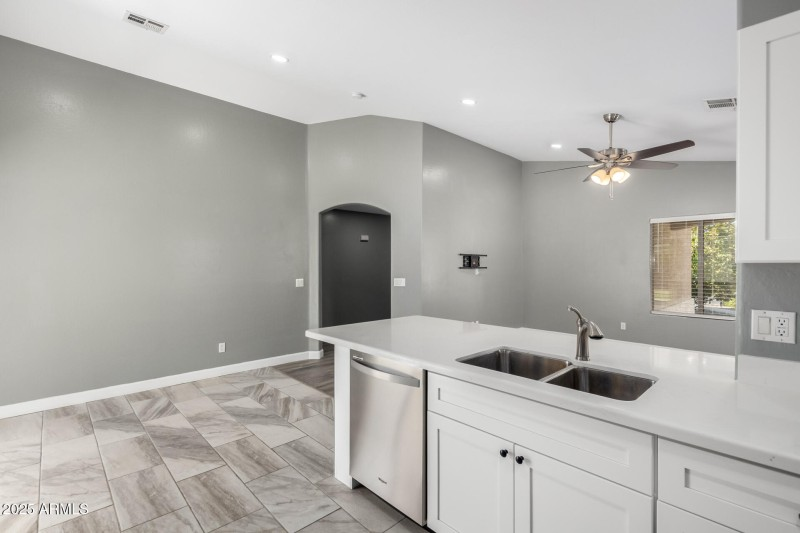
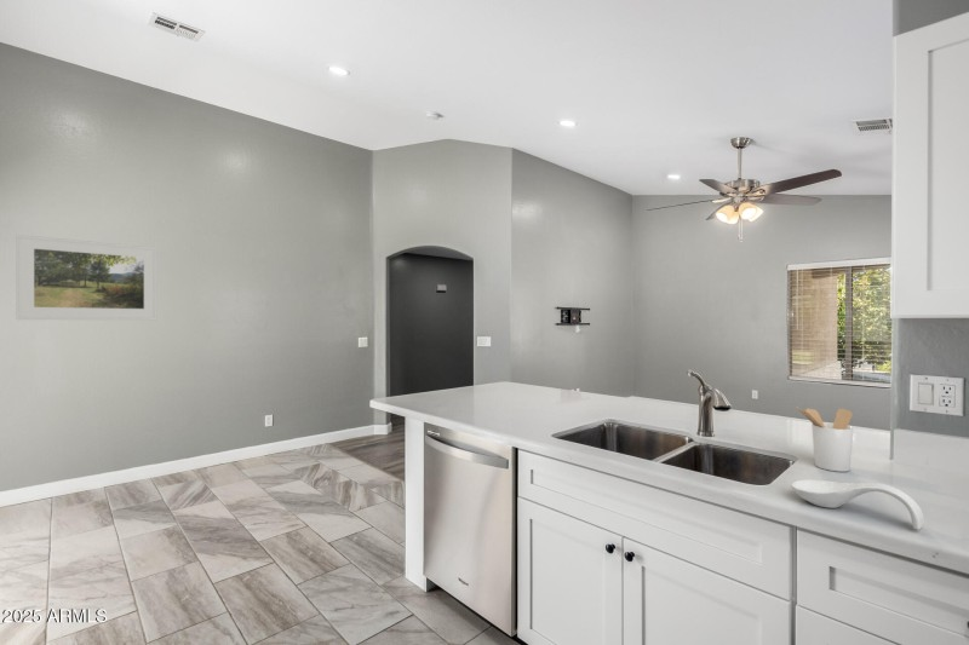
+ utensil holder [796,405,854,473]
+ spoon rest [790,478,925,531]
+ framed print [15,234,159,321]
